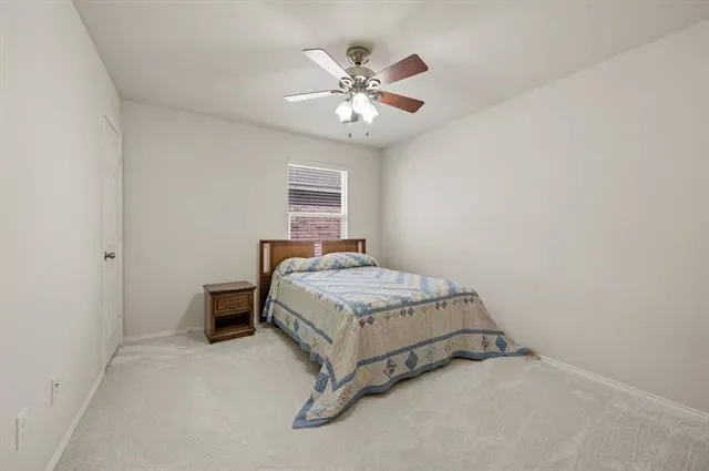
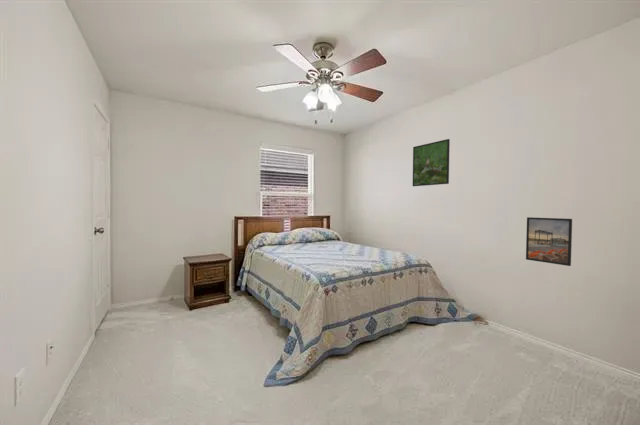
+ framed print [412,138,451,187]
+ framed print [525,216,573,267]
